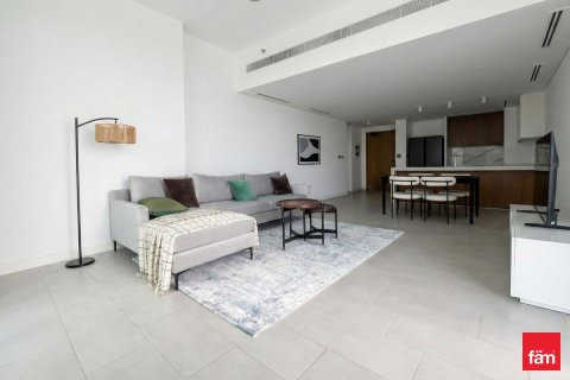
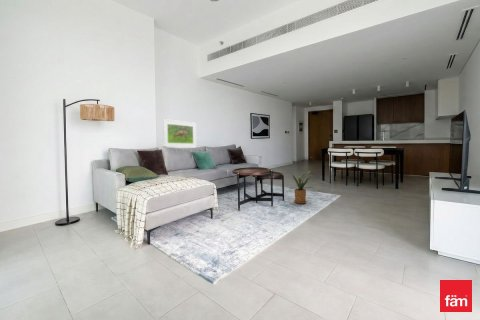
+ house plant [285,170,314,204]
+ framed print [162,118,197,148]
